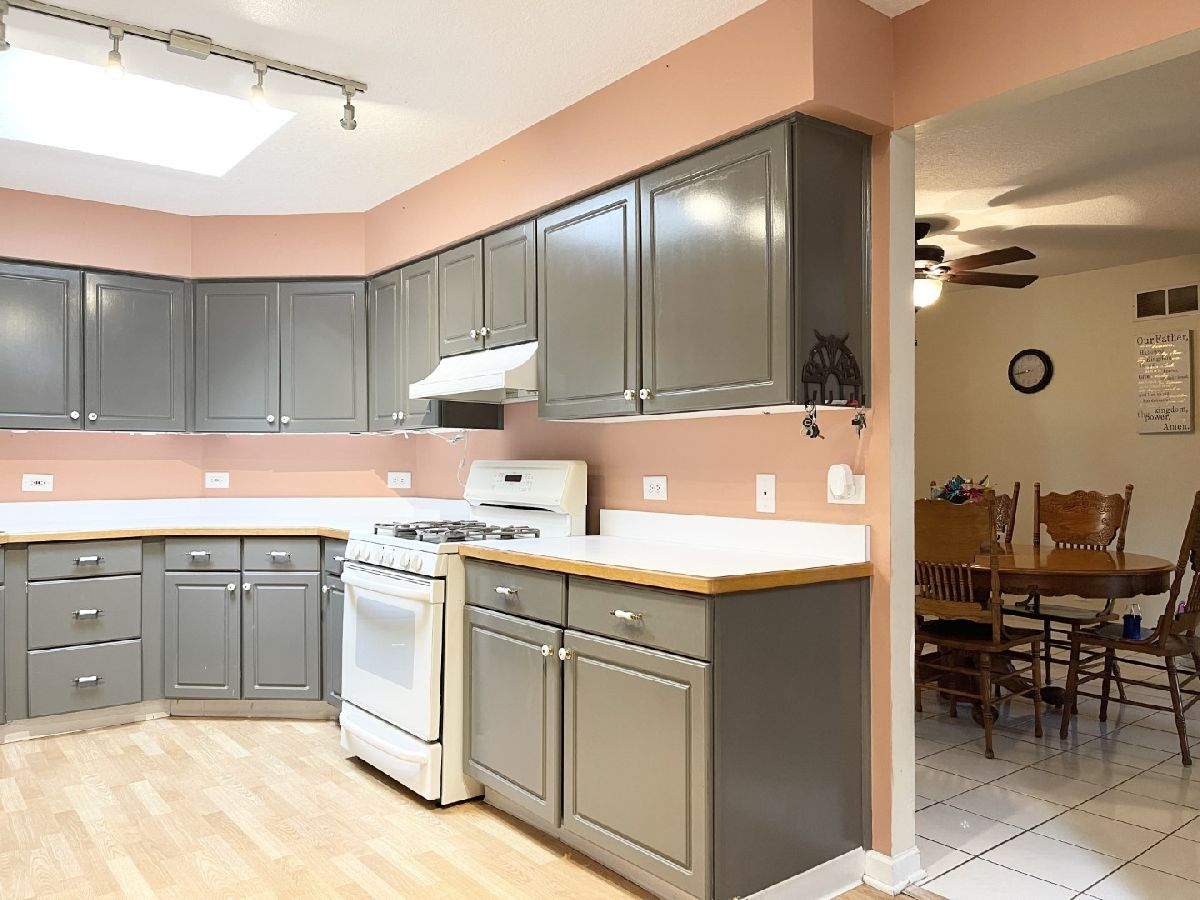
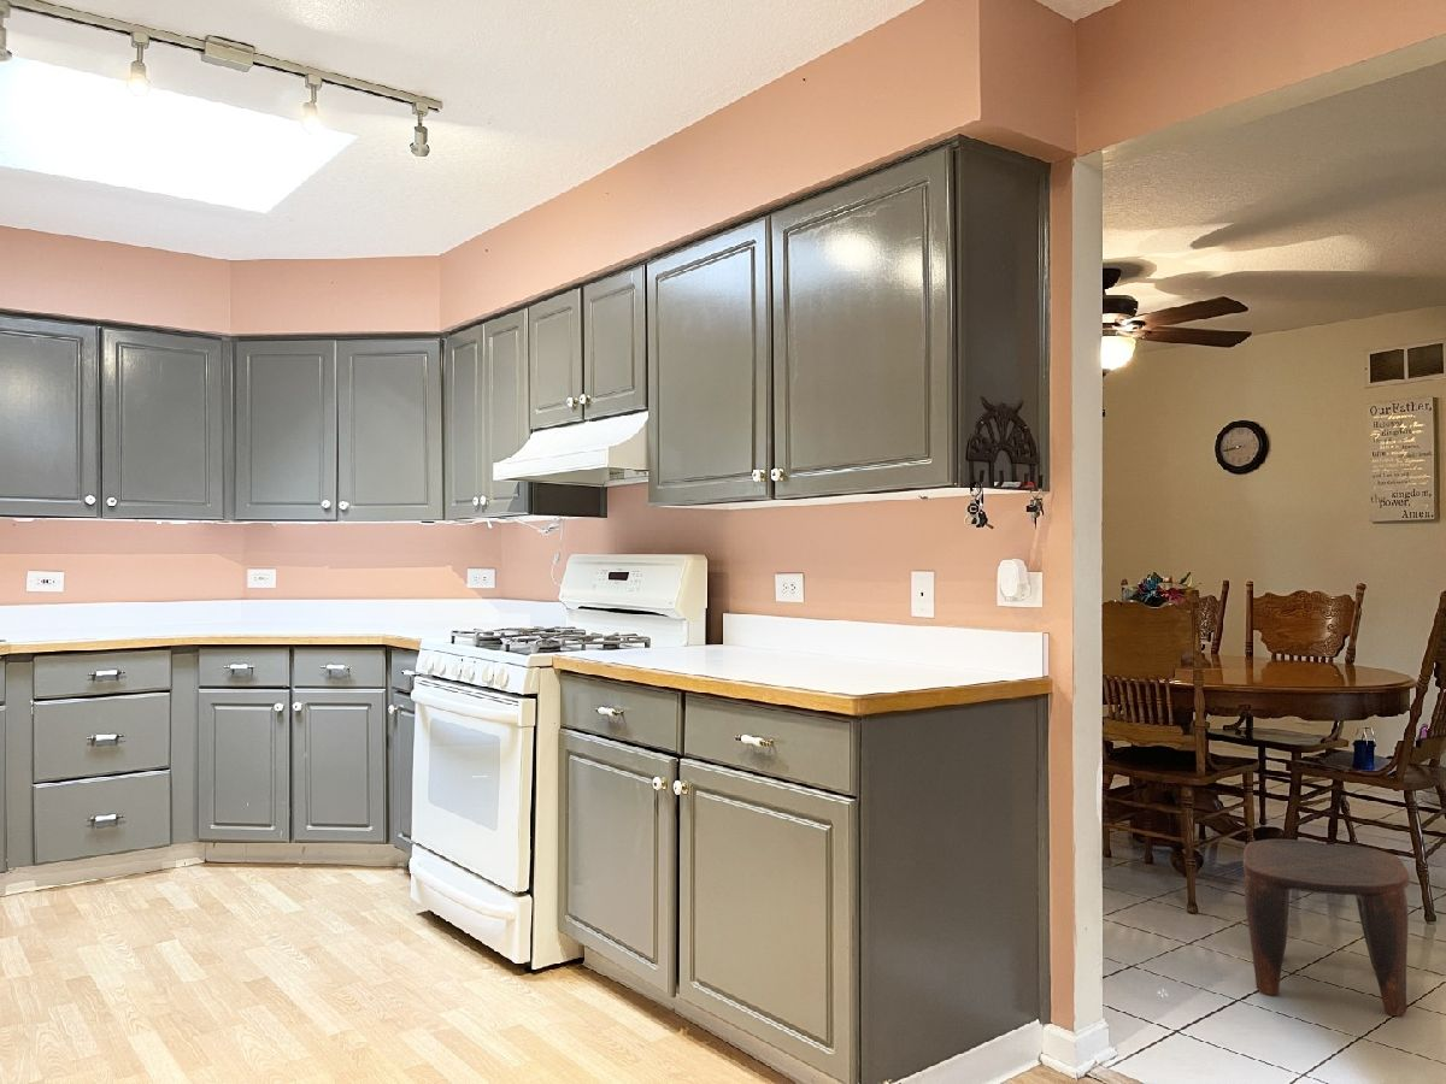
+ stool [1242,838,1411,1017]
